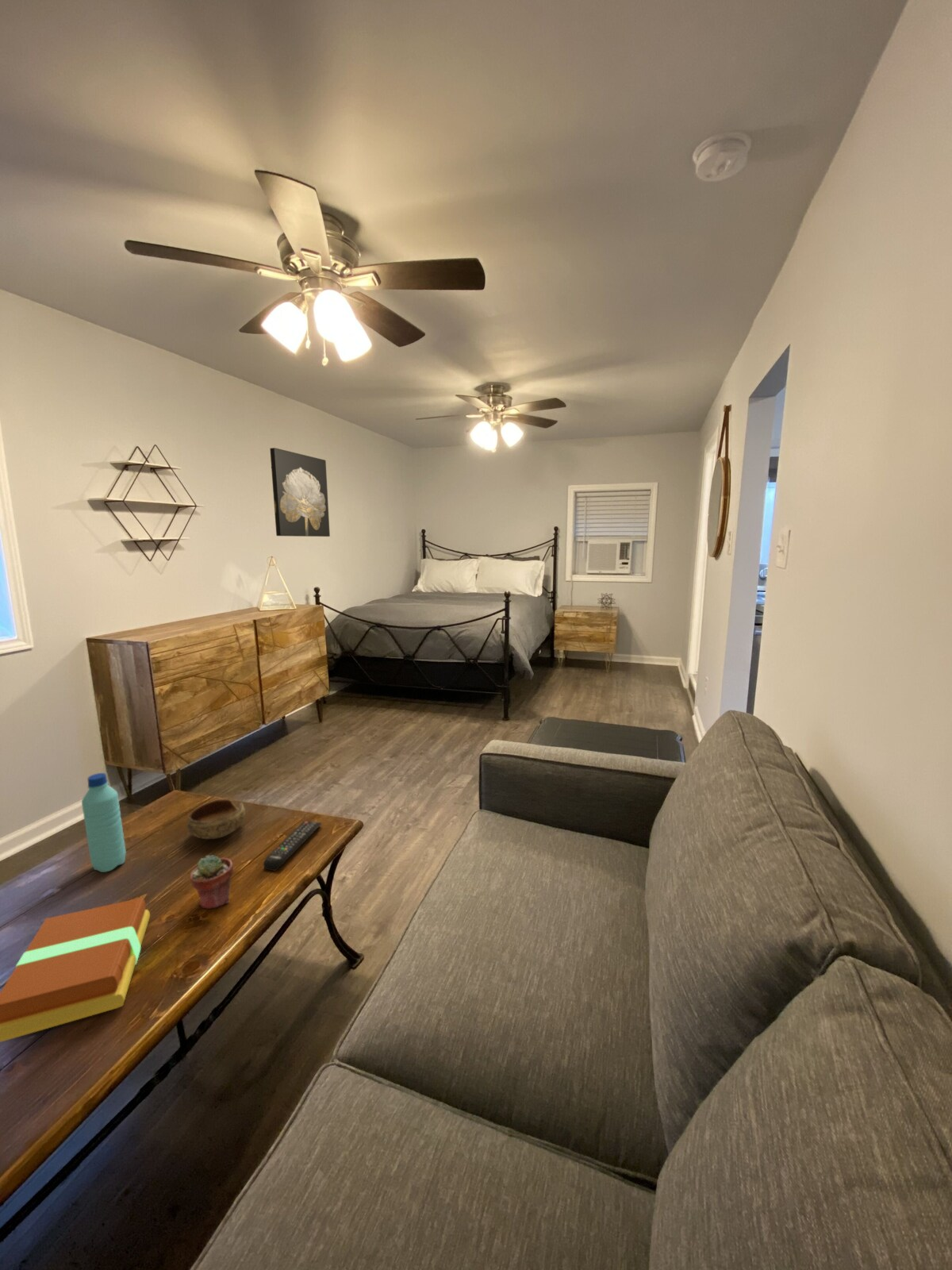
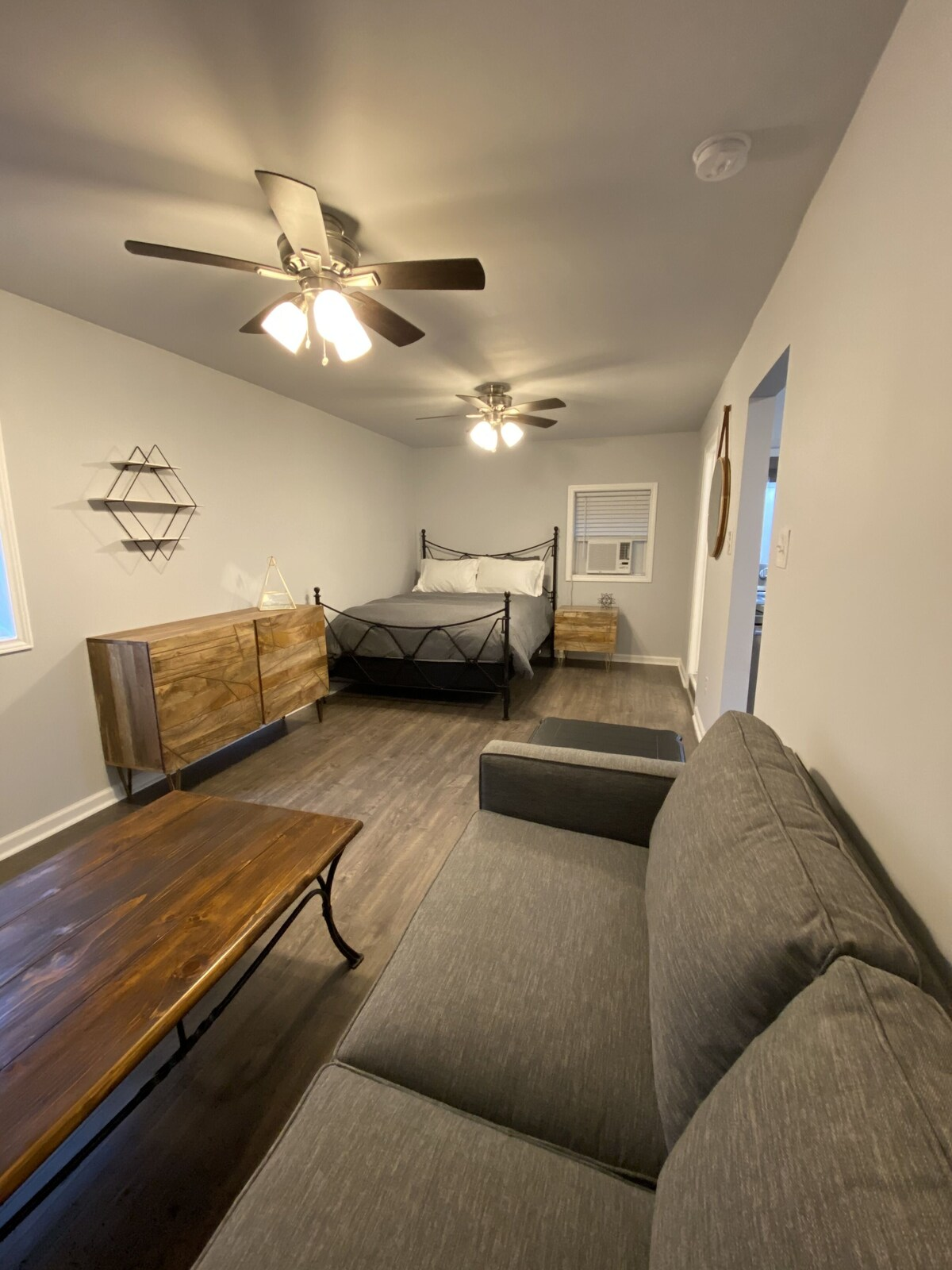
- bowl [186,799,247,840]
- book [0,897,151,1043]
- wall art [269,447,331,537]
- potted succulent [190,854,234,910]
- remote control [263,820,322,872]
- water bottle [81,772,127,873]
